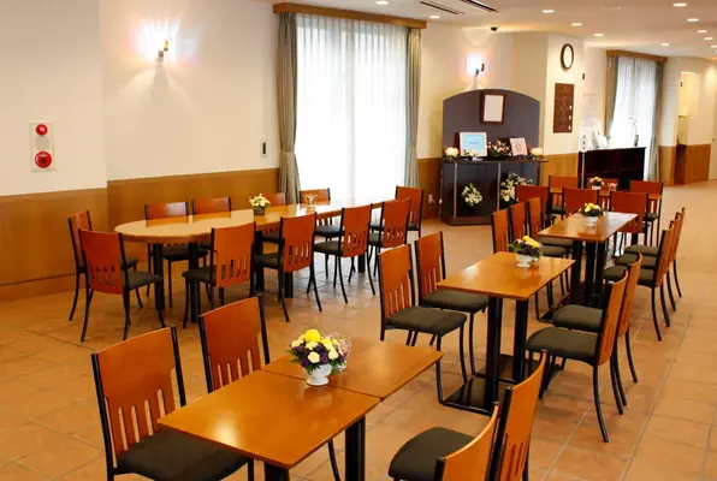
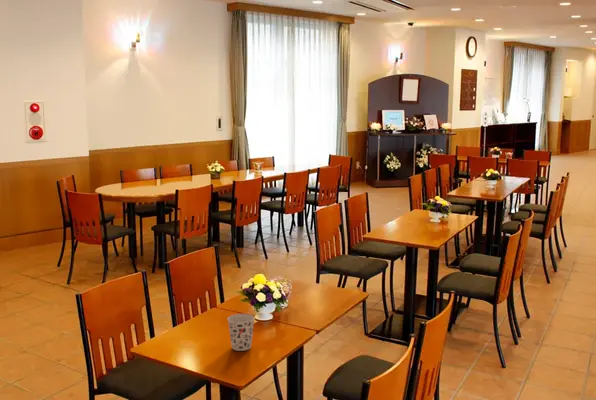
+ cup [226,313,256,352]
